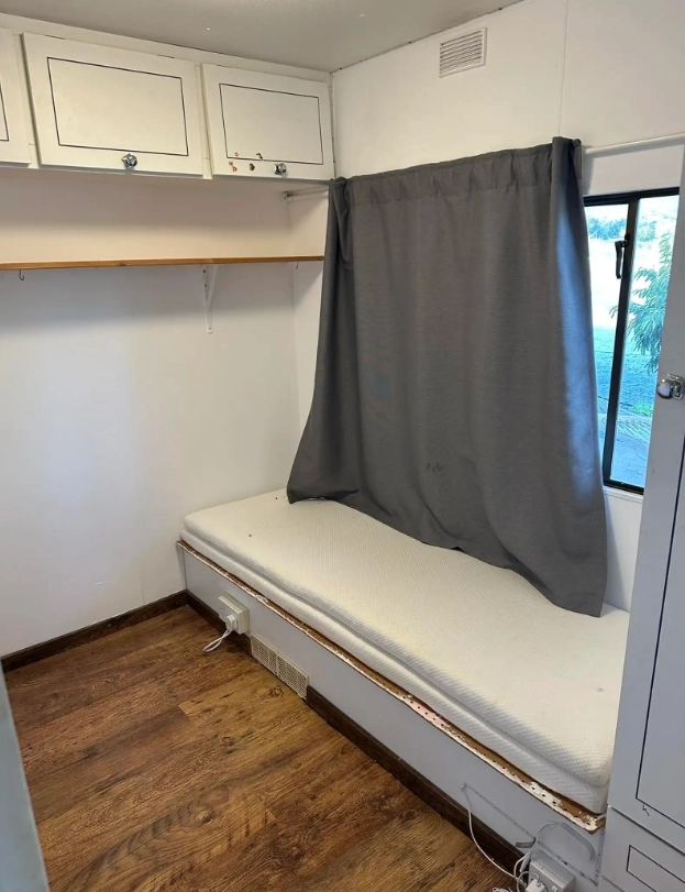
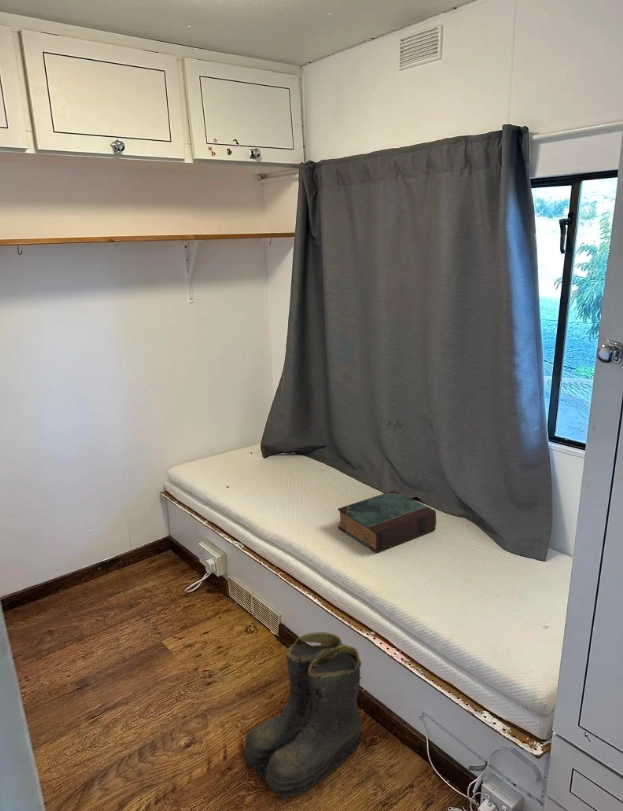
+ boots [240,631,367,801]
+ book [337,489,437,554]
